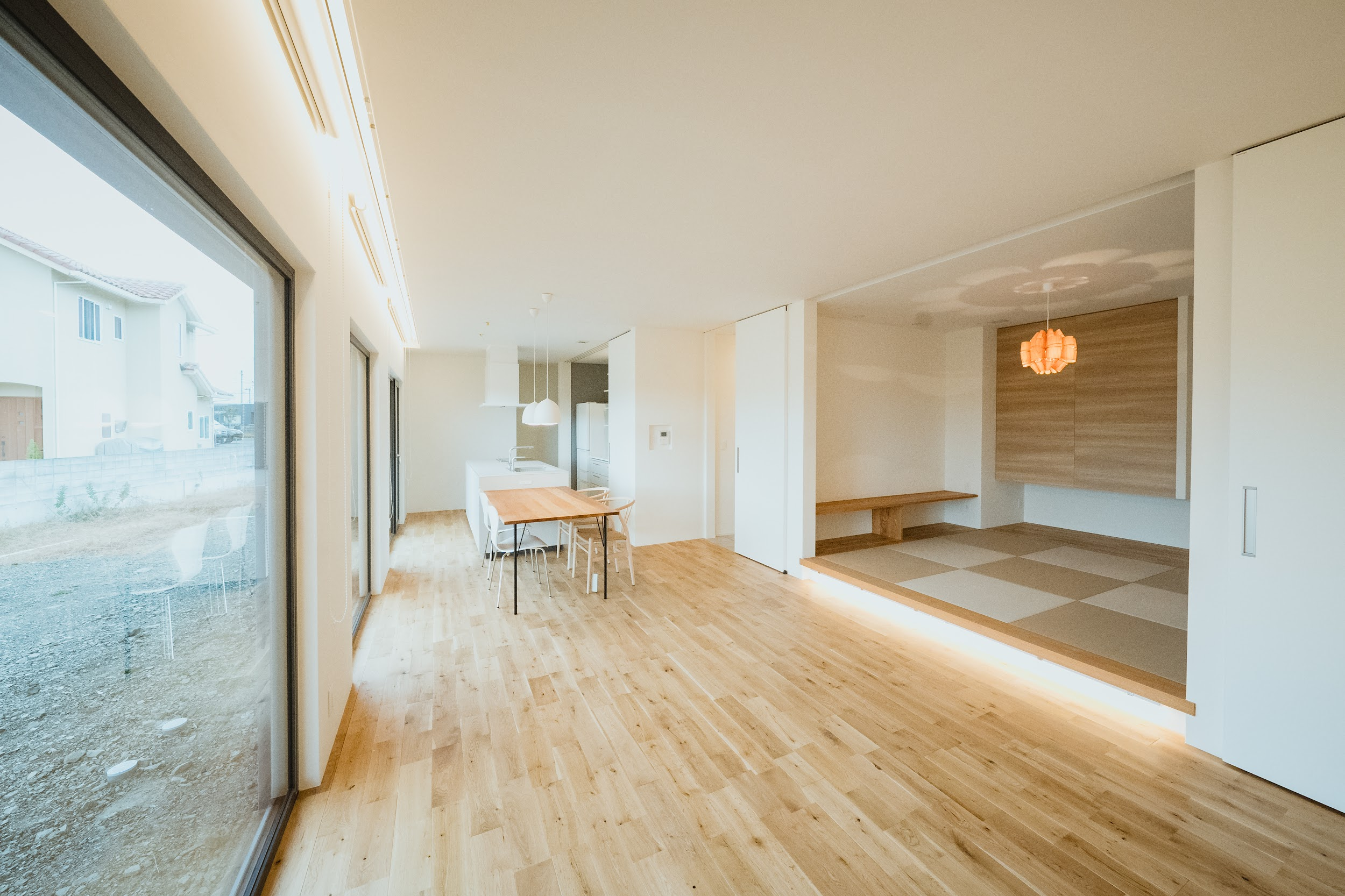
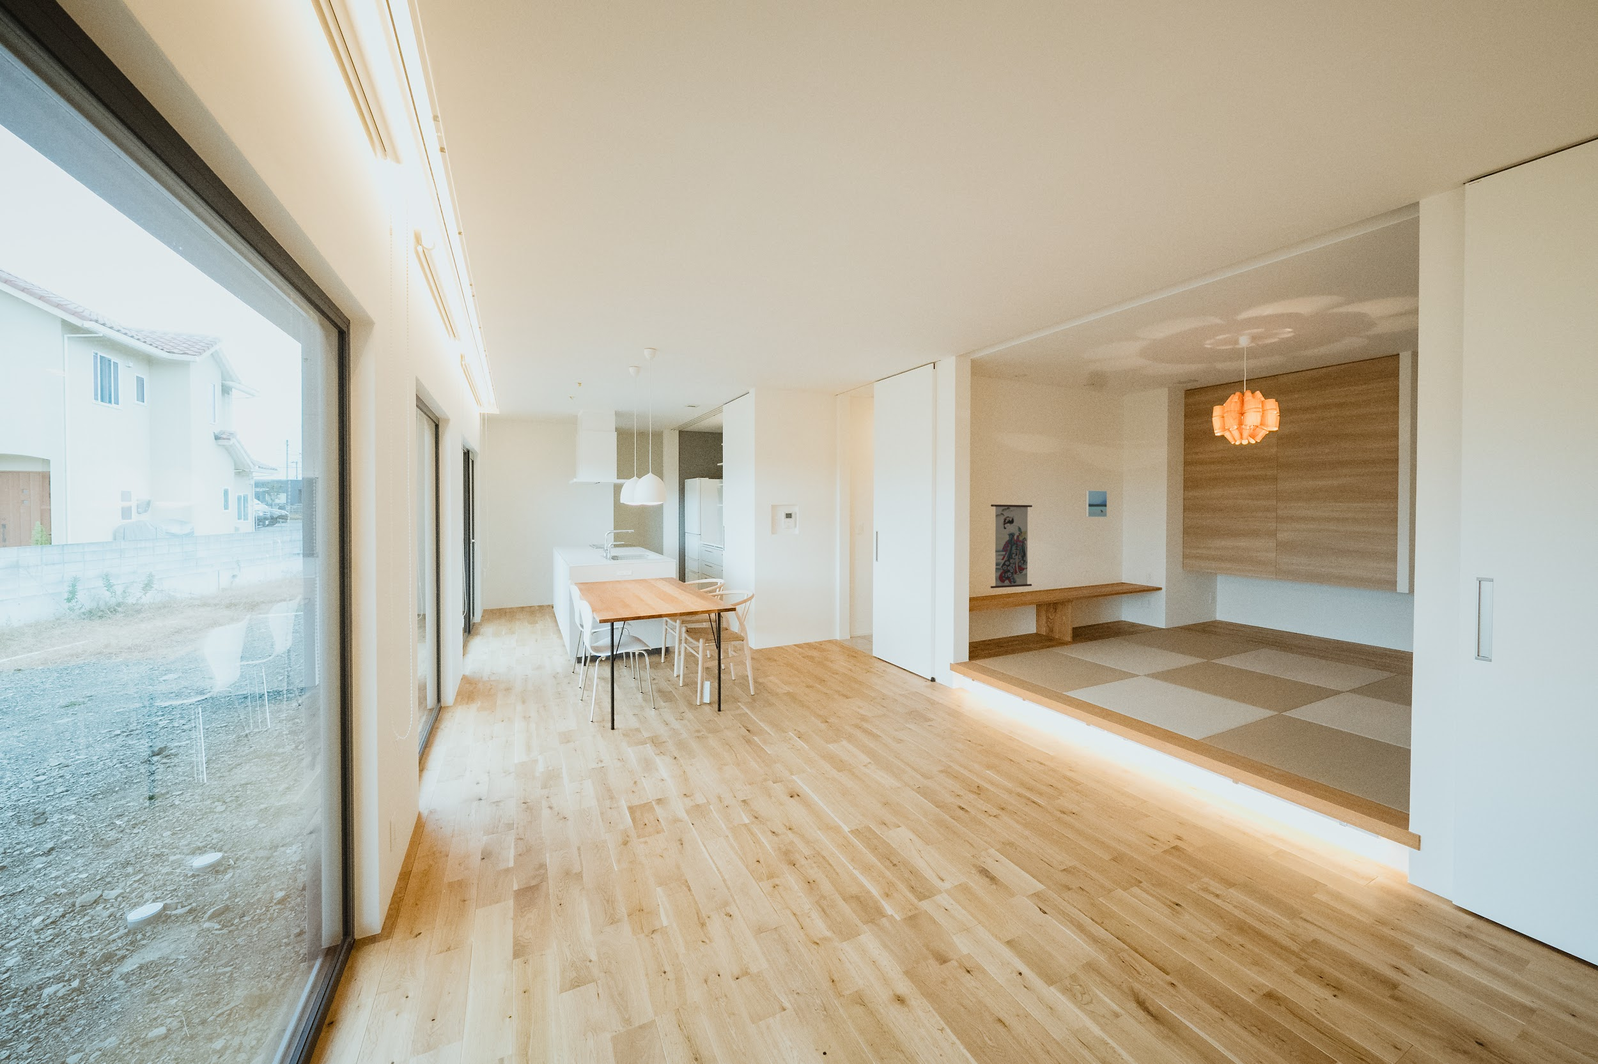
+ wall scroll [990,493,1032,589]
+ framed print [1086,490,1107,518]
